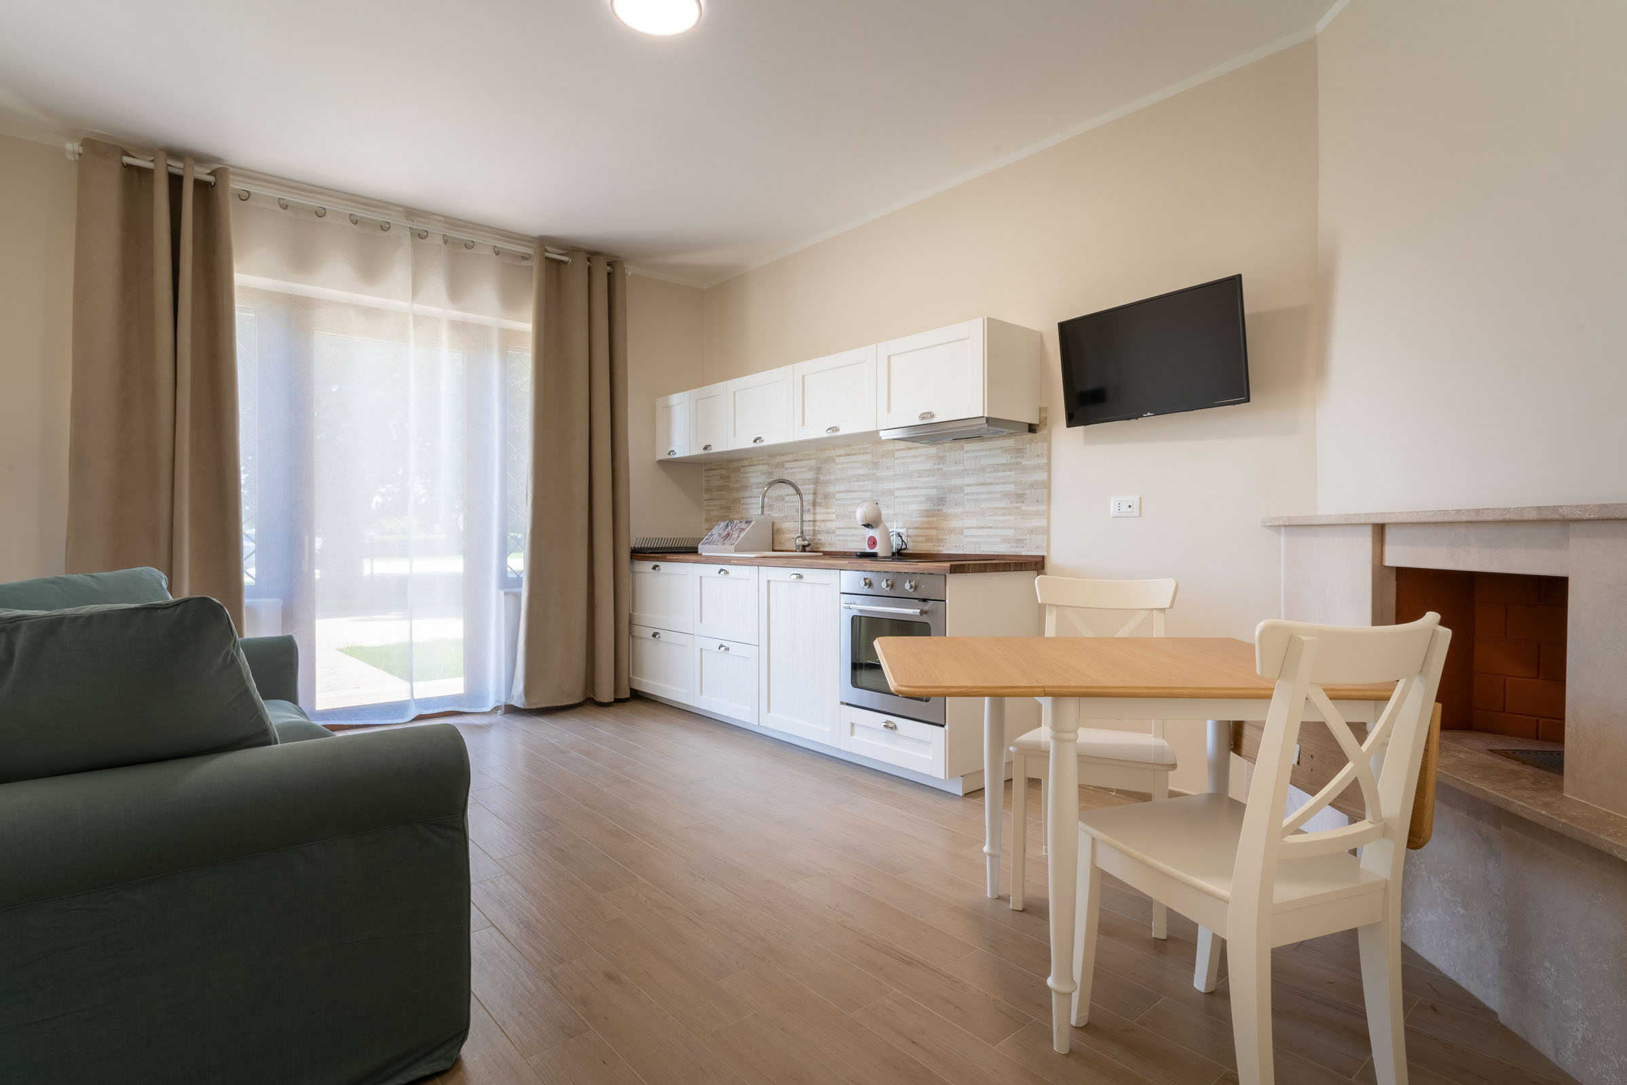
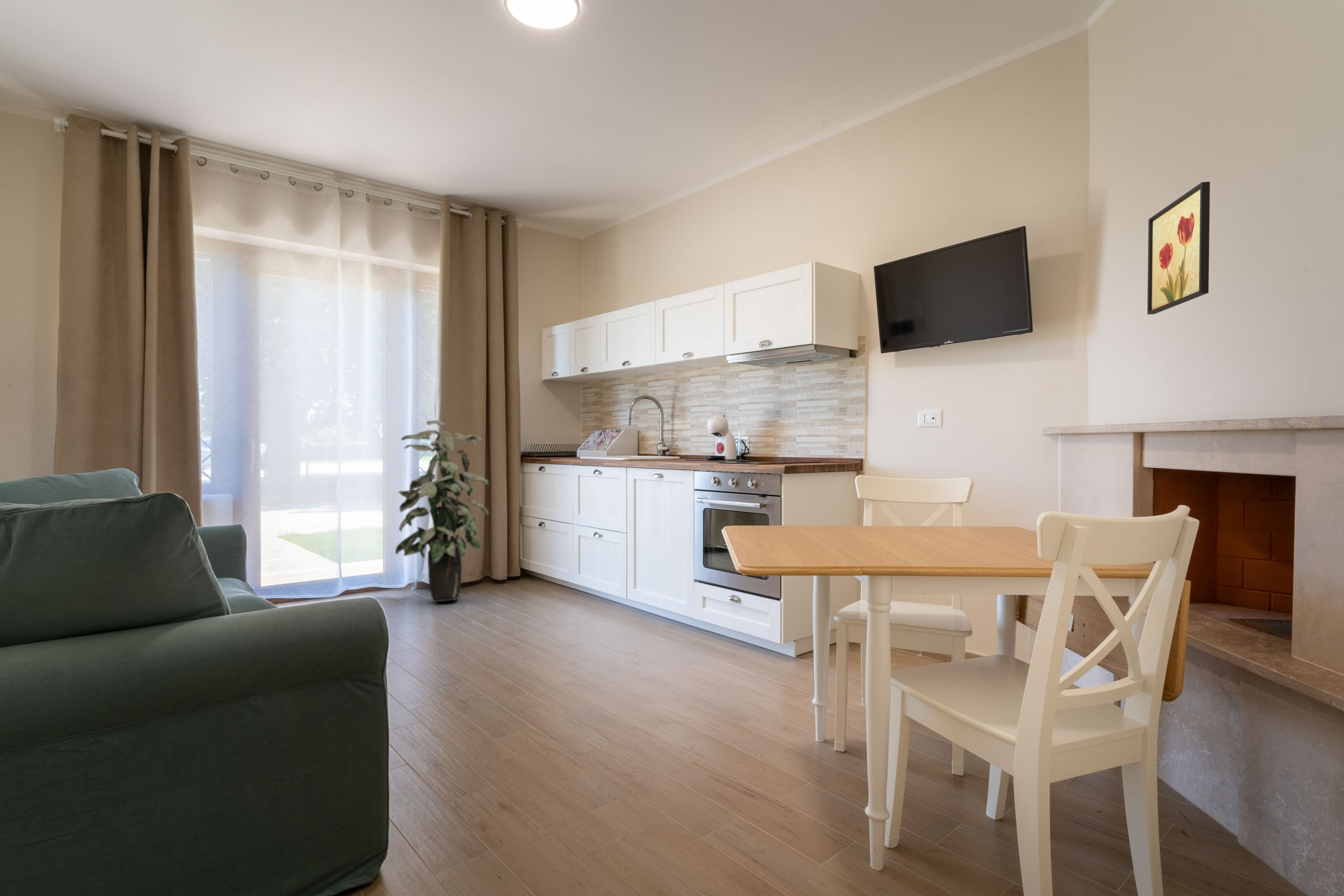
+ indoor plant [395,419,489,602]
+ wall art [1147,181,1211,315]
